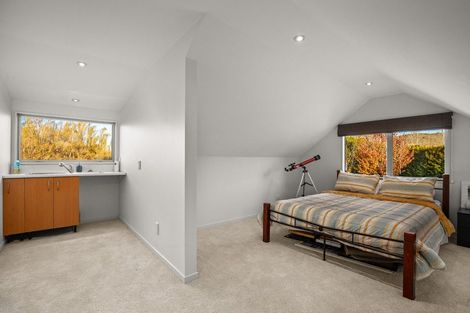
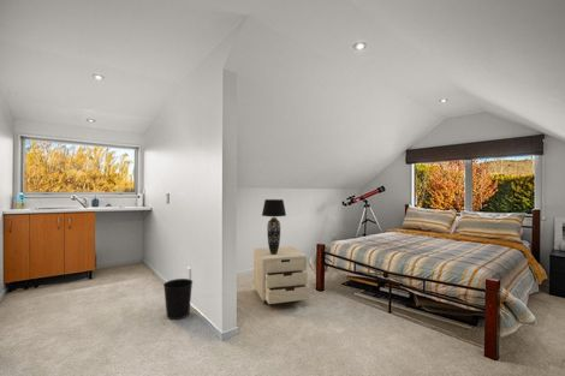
+ nightstand [252,245,311,305]
+ wastebasket [162,277,194,321]
+ table lamp [261,198,287,255]
